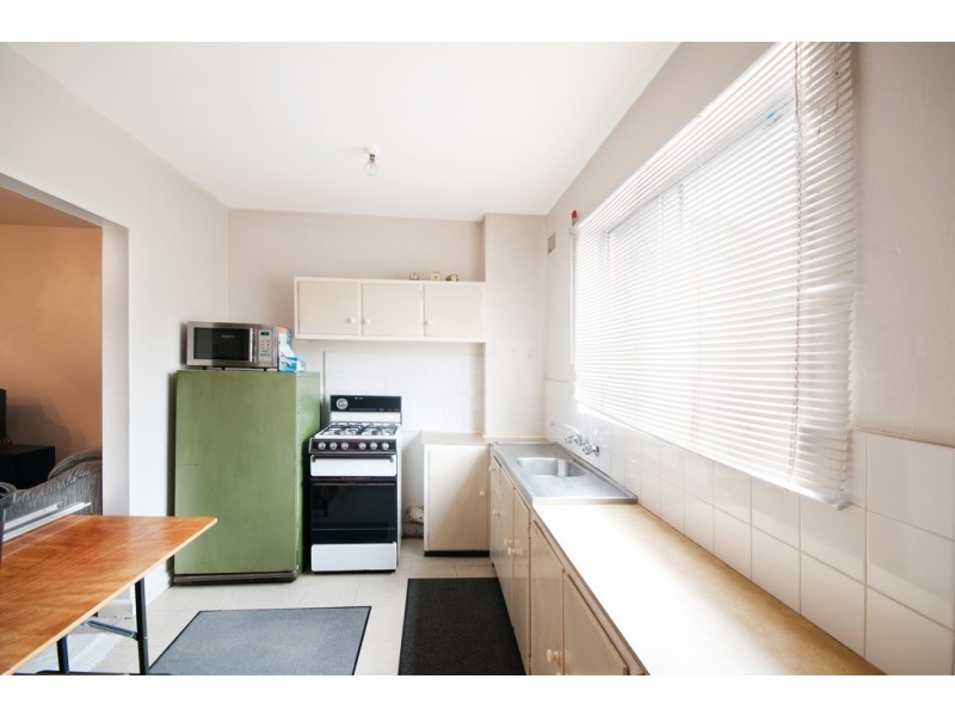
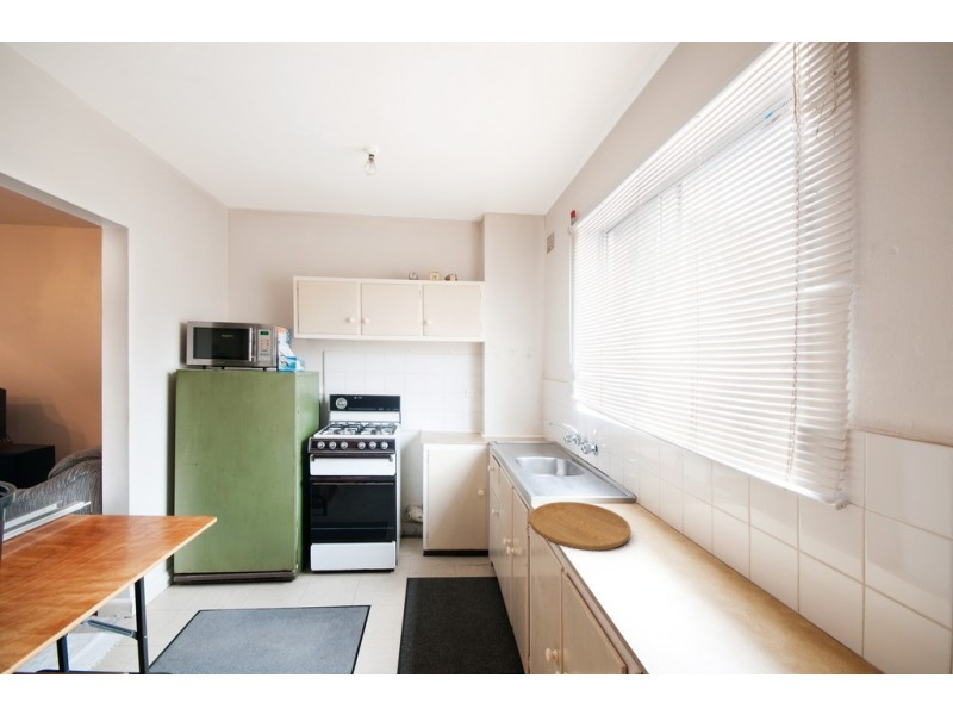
+ cutting board [528,500,633,552]
